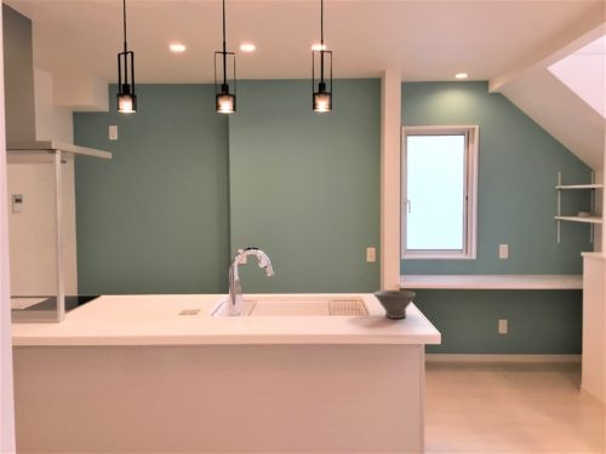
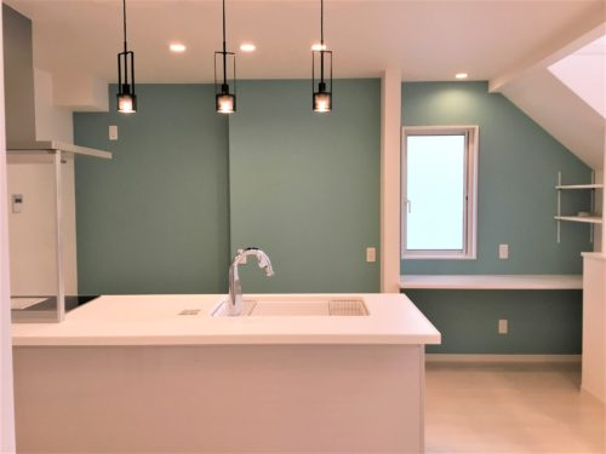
- bowl [372,289,417,320]
